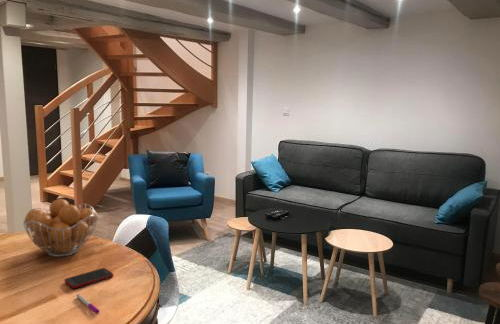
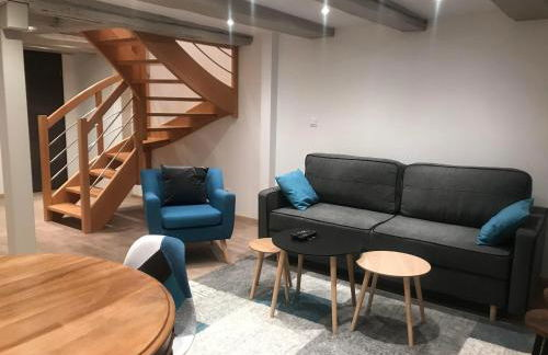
- fruit basket [22,198,99,258]
- pen [76,293,100,315]
- cell phone [64,267,114,289]
